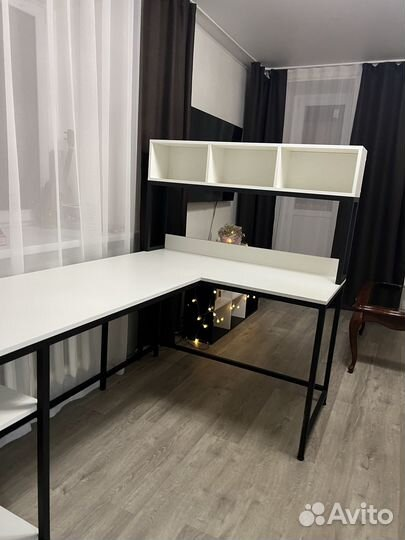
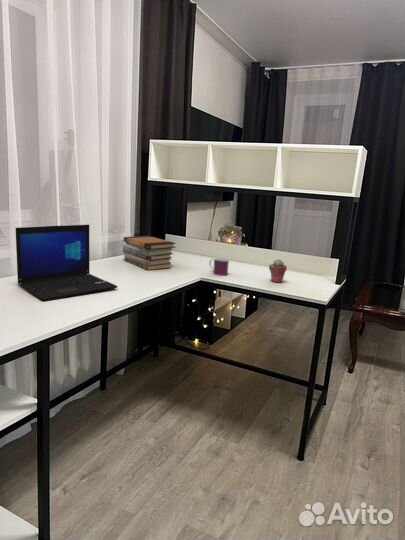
+ mug [208,257,230,277]
+ potted succulent [268,258,288,283]
+ book stack [122,235,176,271]
+ laptop [15,224,118,302]
